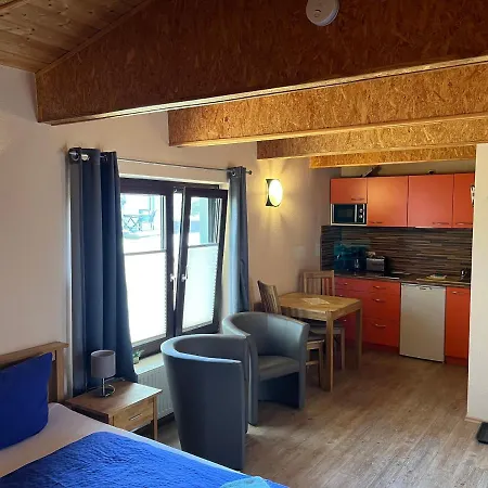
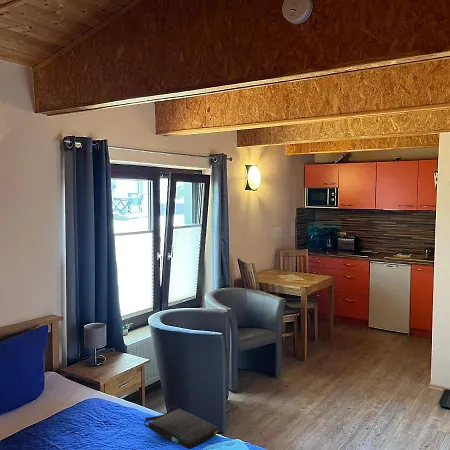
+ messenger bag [143,405,220,450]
